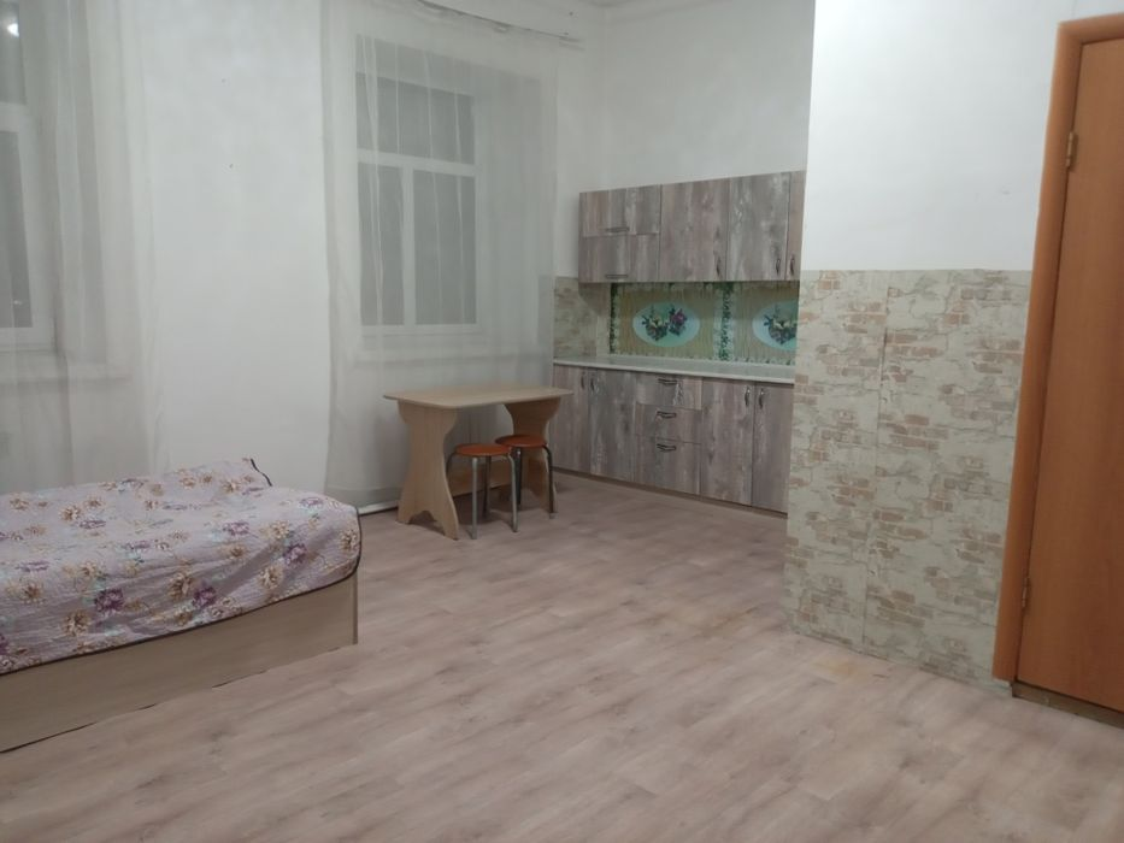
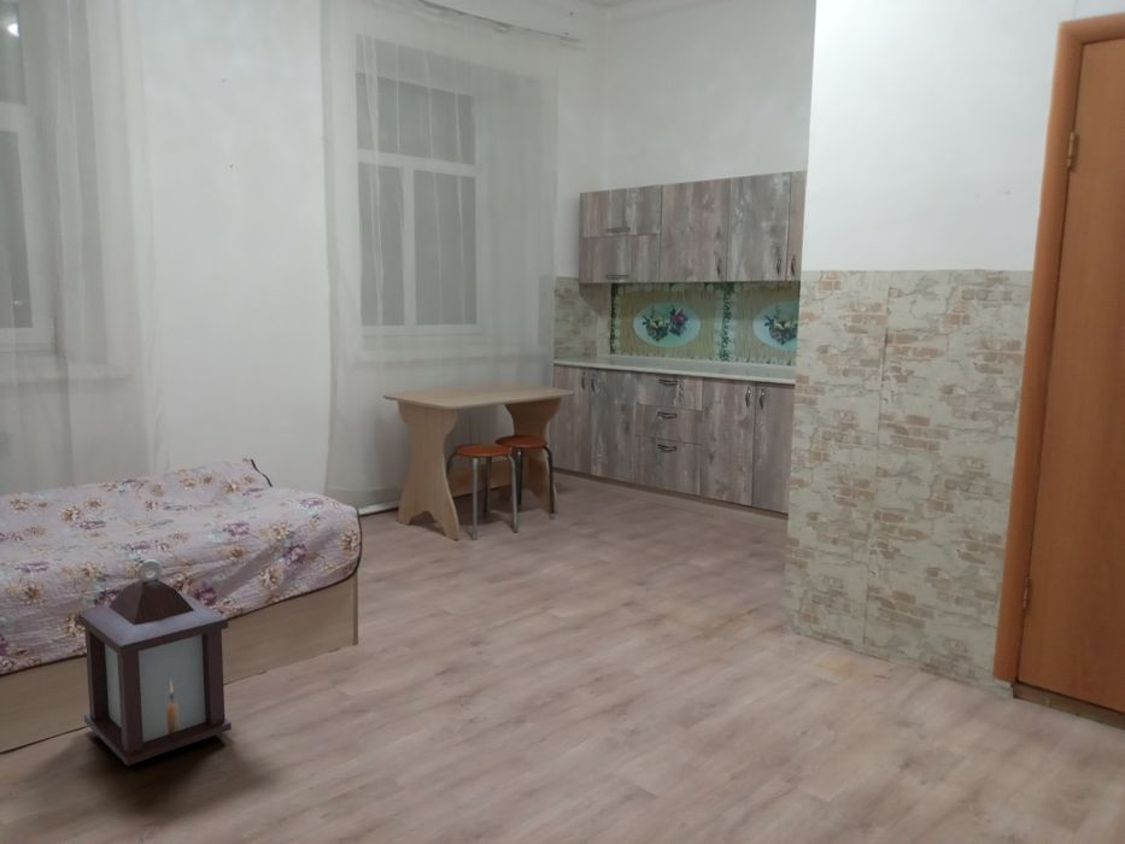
+ lantern [77,558,233,767]
